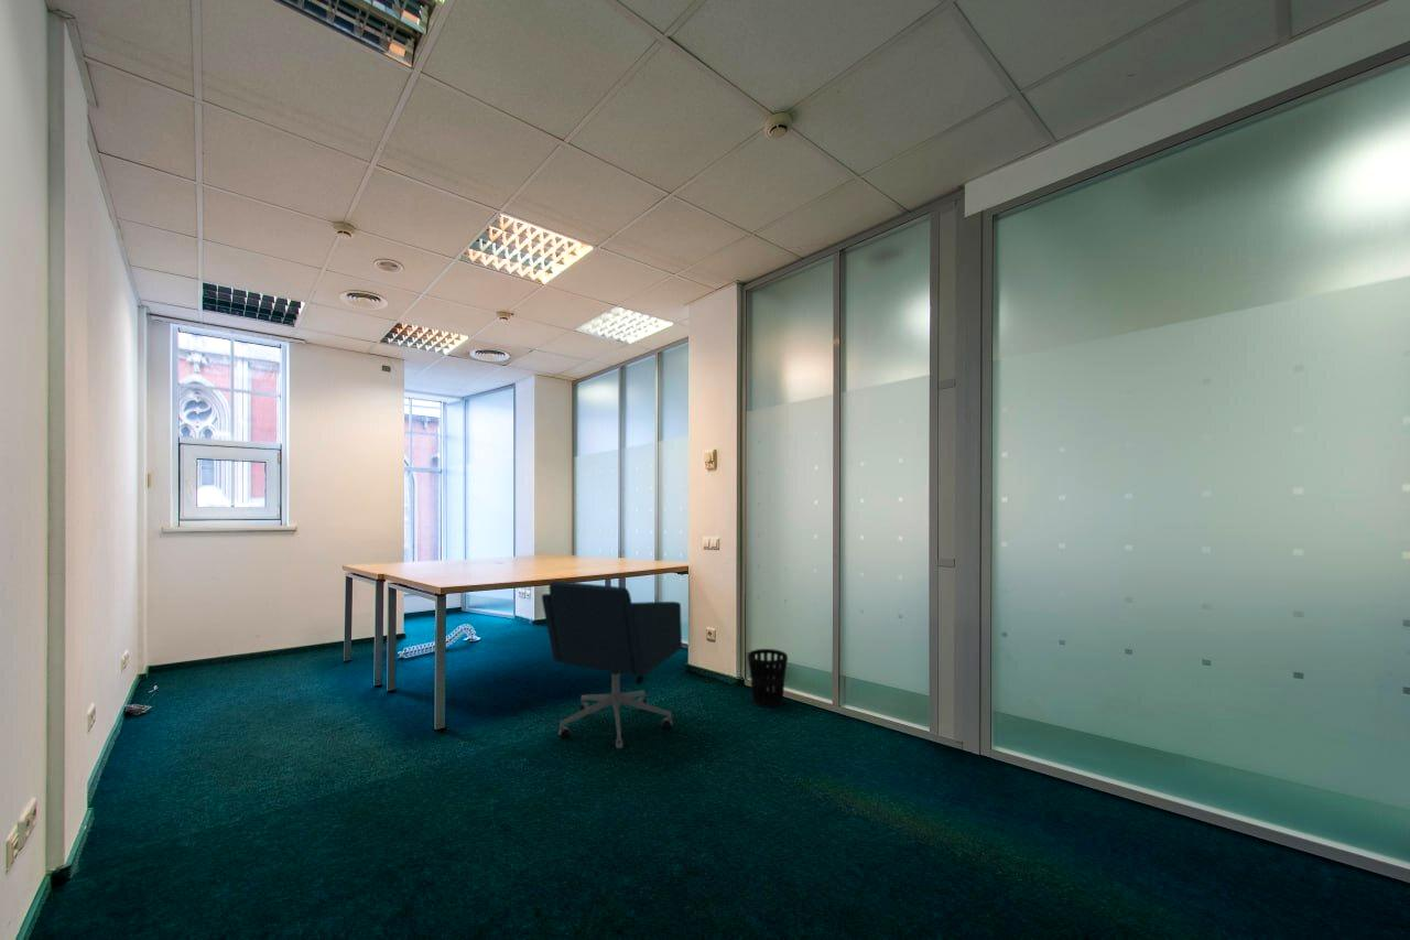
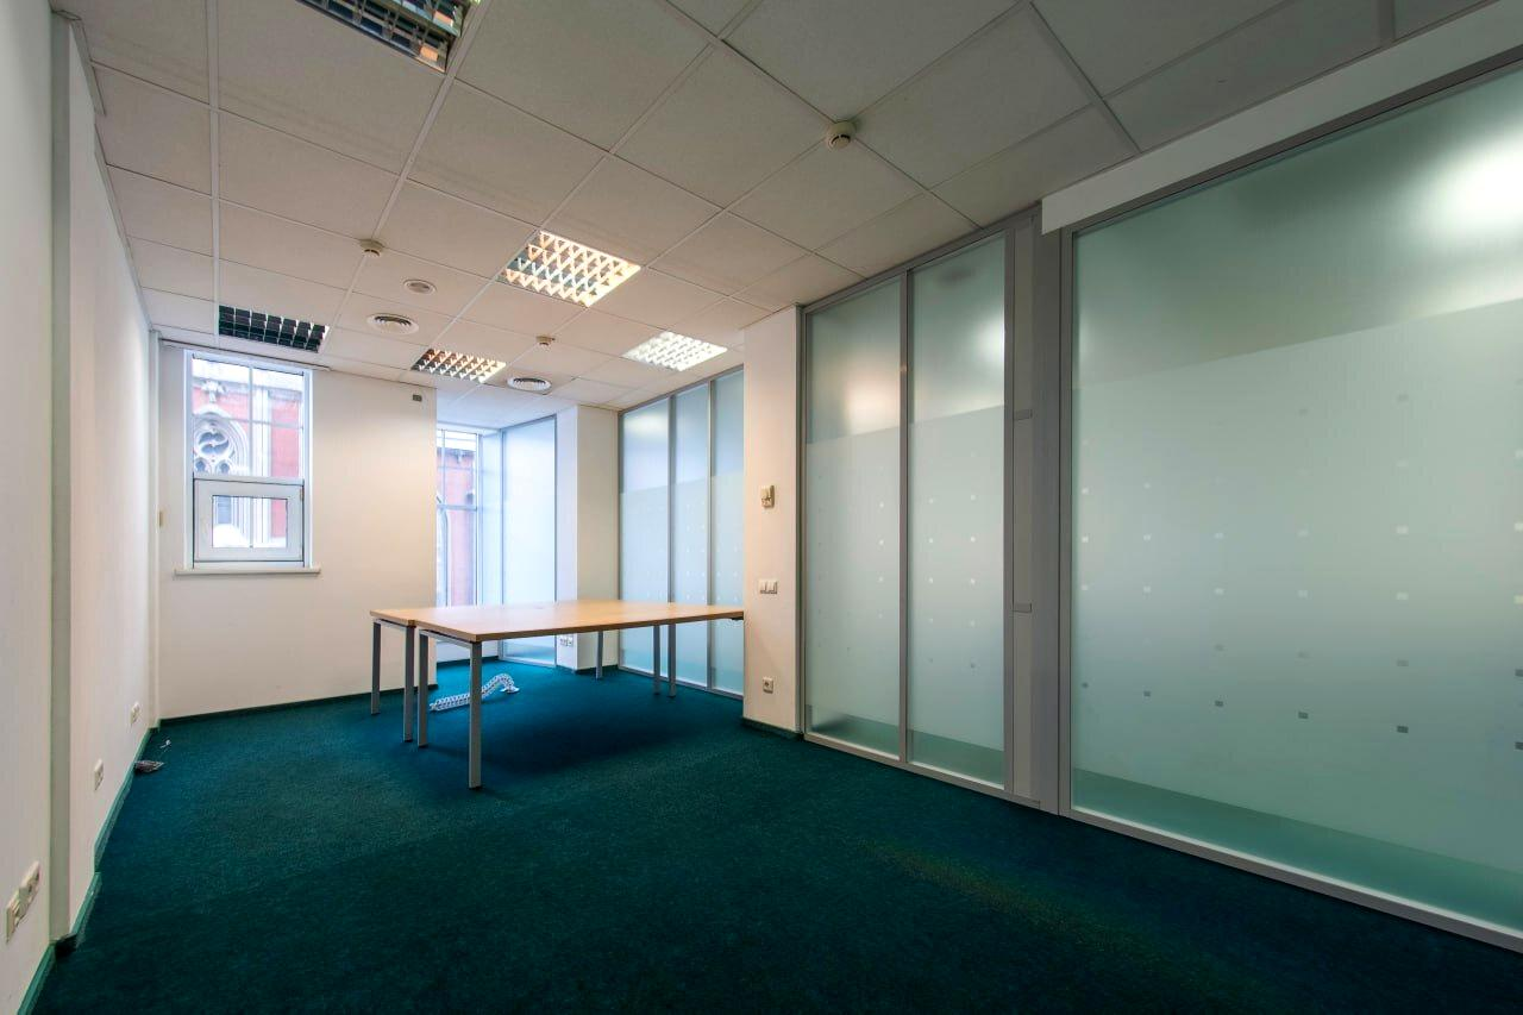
- wastebasket [747,648,789,709]
- office chair [541,580,683,749]
